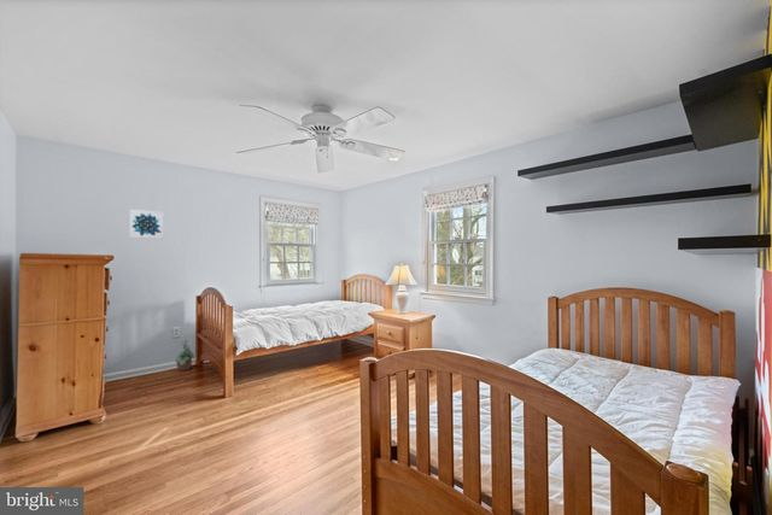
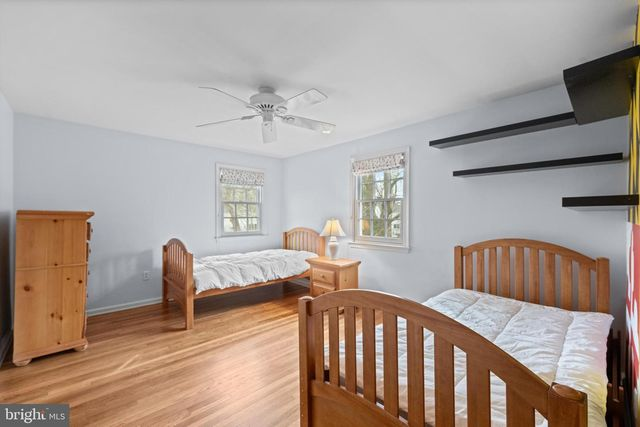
- potted plant [174,340,195,373]
- wall art [128,209,165,240]
